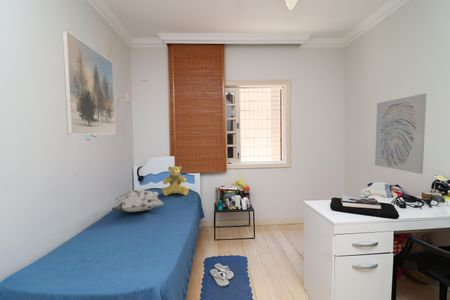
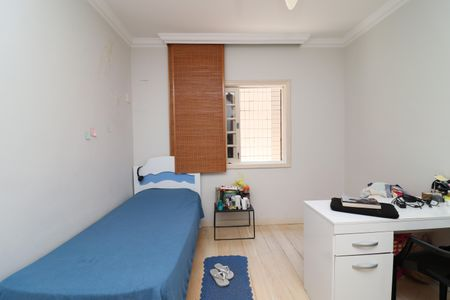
- decorative pillow [111,189,165,213]
- wall art [374,93,427,175]
- teddy bear [161,165,190,197]
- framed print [61,30,116,135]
